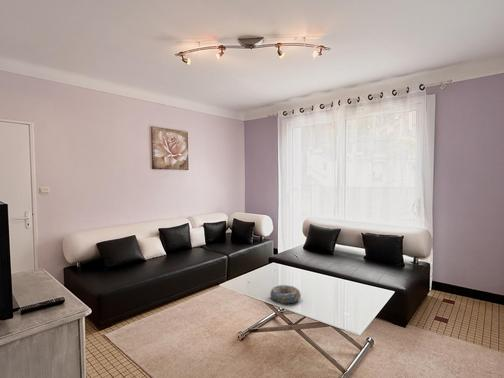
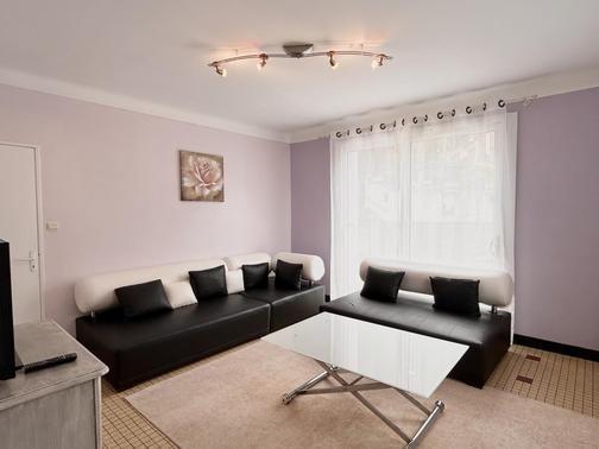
- decorative bowl [269,284,302,305]
